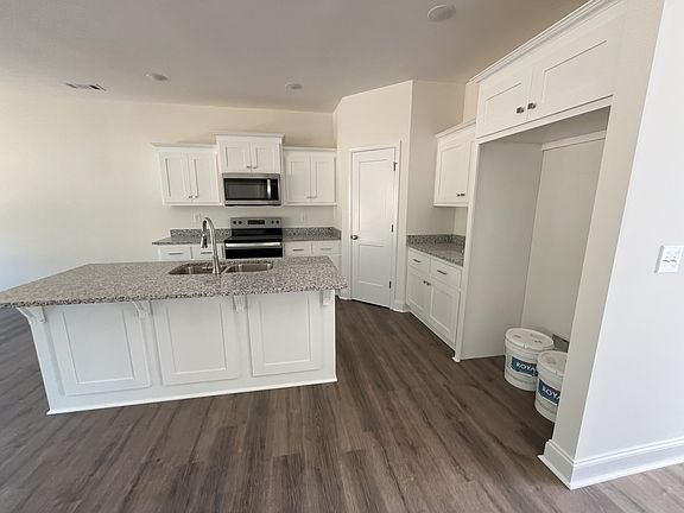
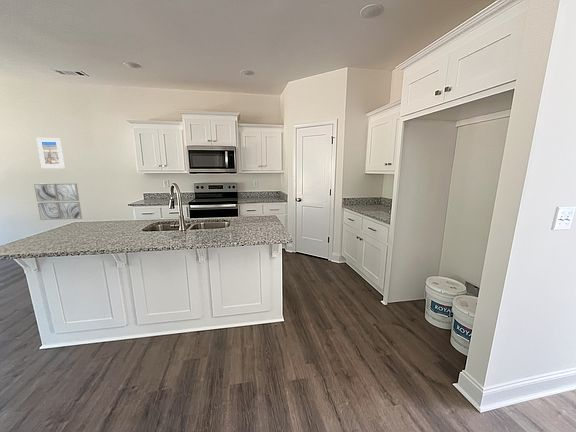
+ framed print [35,137,66,169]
+ wall art [33,182,83,221]
